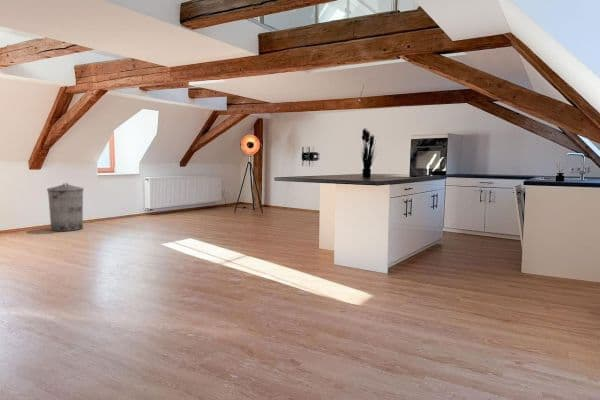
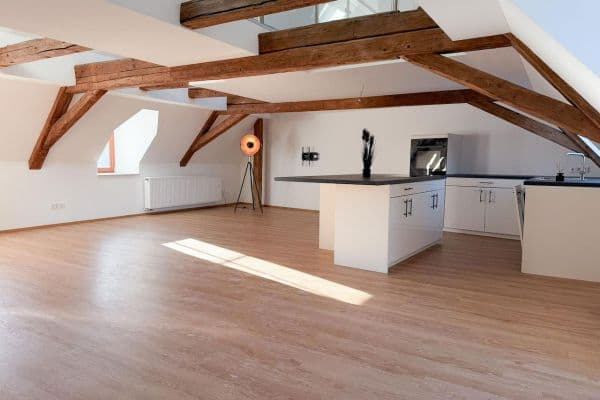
- trash can [46,182,85,232]
